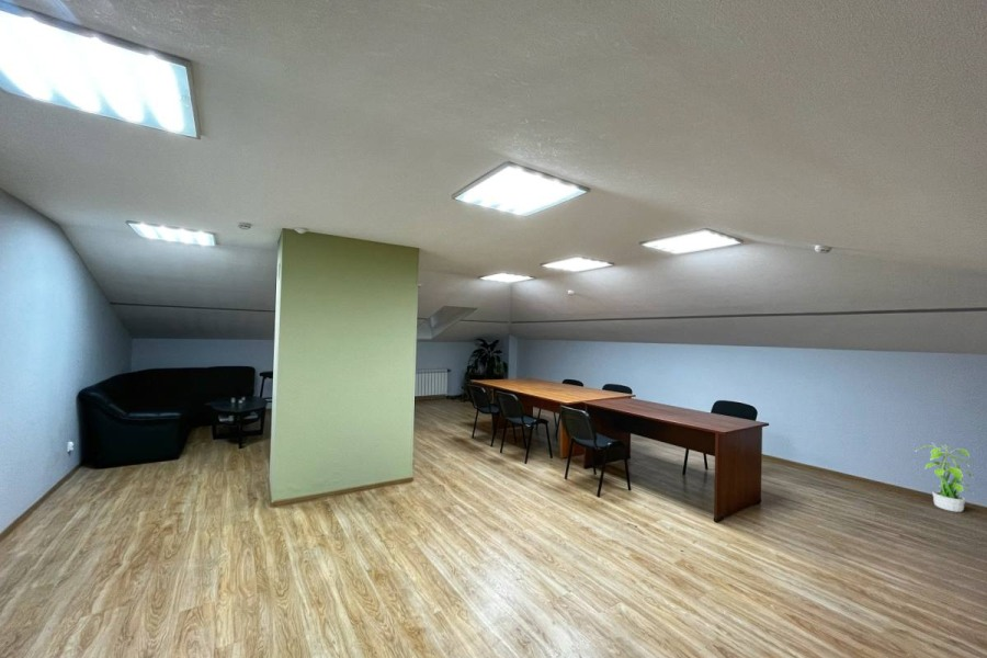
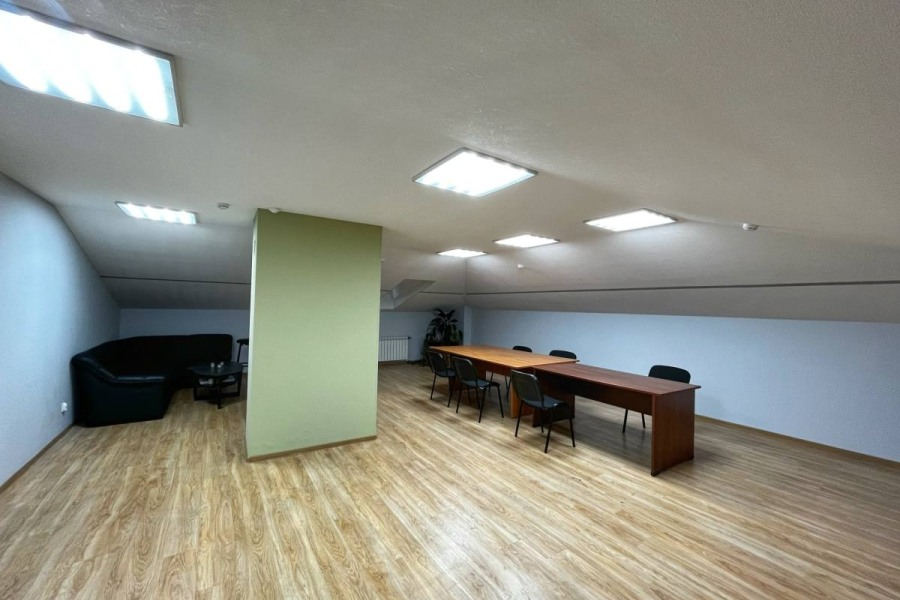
- potted plant [914,443,975,513]
